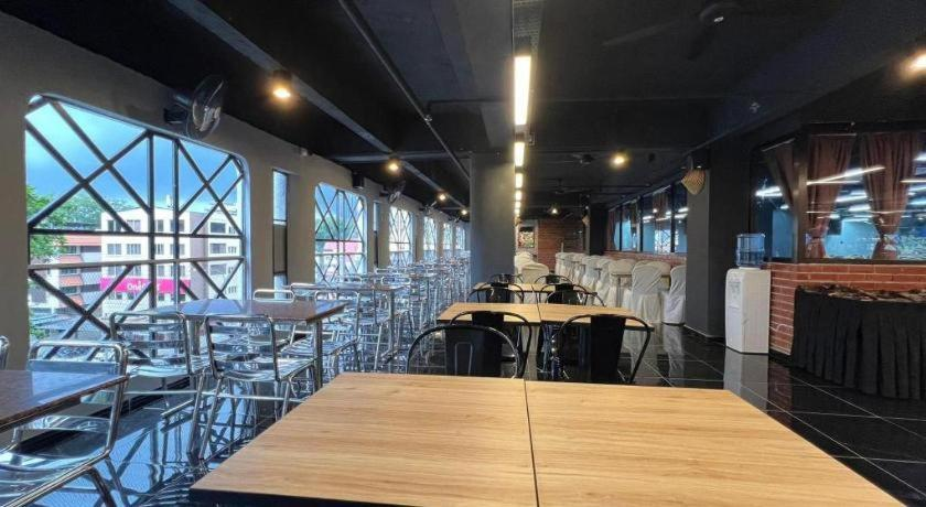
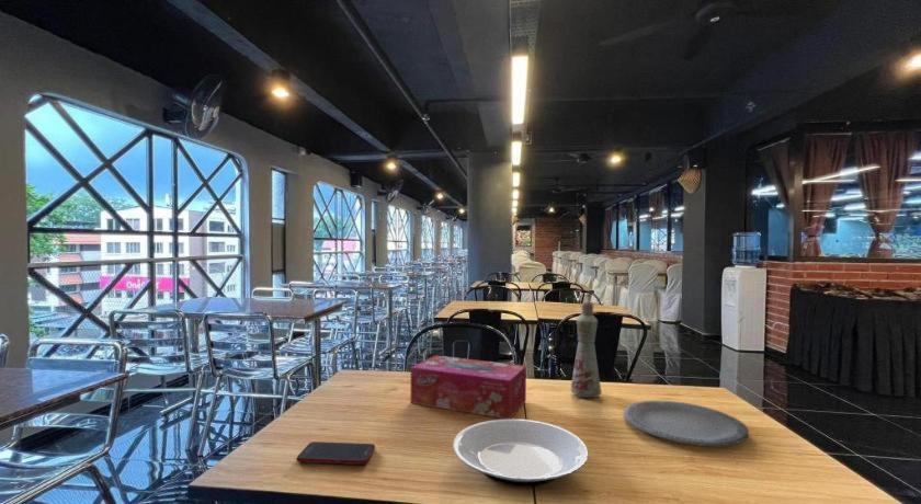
+ bottle [569,301,603,399]
+ plate [453,417,589,488]
+ plate [623,400,750,447]
+ cell phone [296,440,376,466]
+ tissue box [409,354,527,420]
